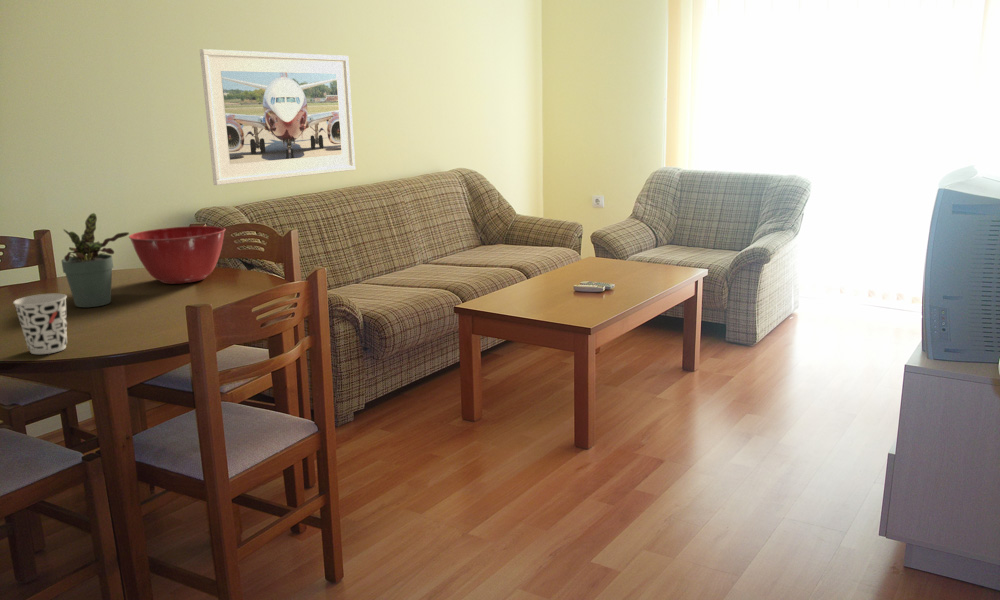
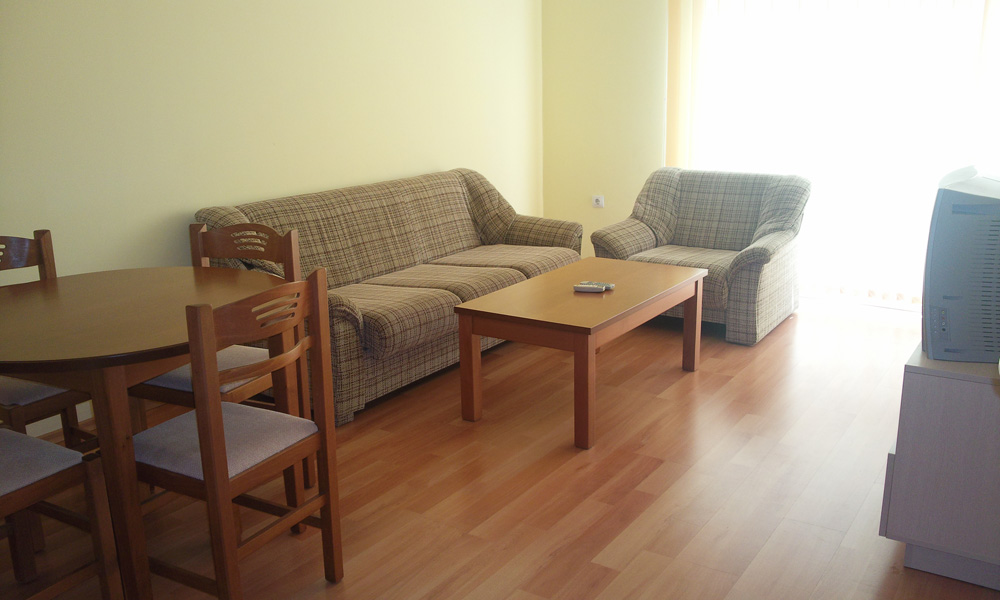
- cup [12,293,68,355]
- potted plant [60,212,130,308]
- mixing bowl [128,225,226,285]
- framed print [199,48,356,186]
